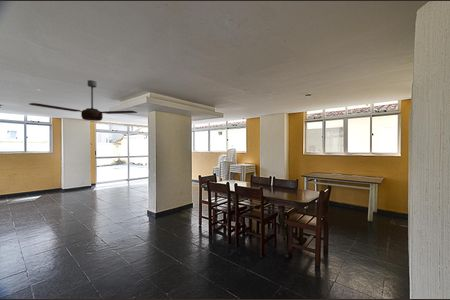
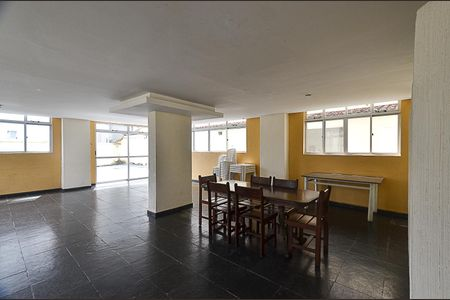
- ceiling fan [28,79,138,122]
